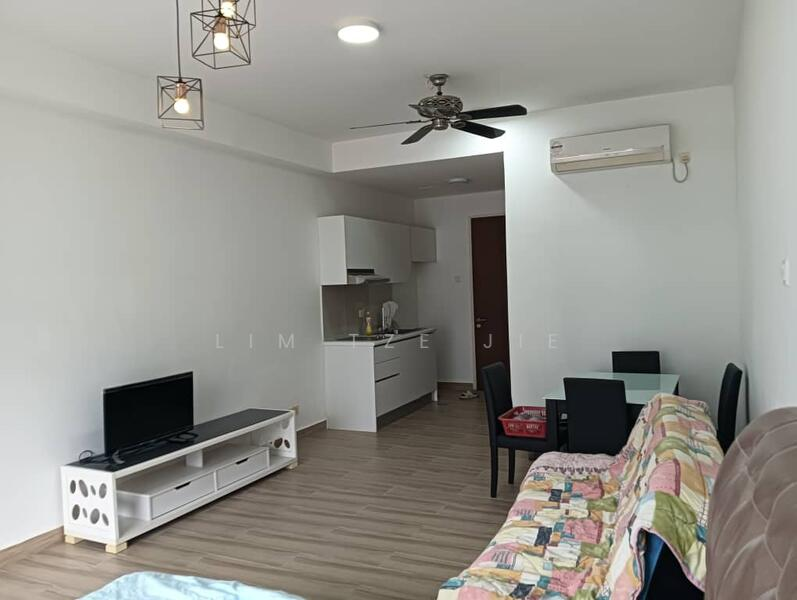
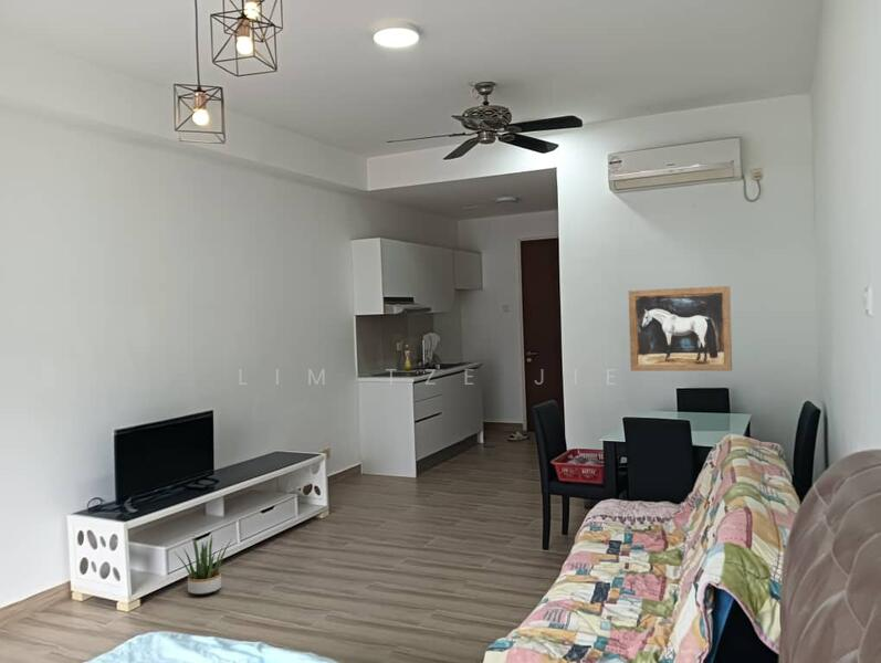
+ wall art [628,285,733,372]
+ potted plant [174,534,233,596]
